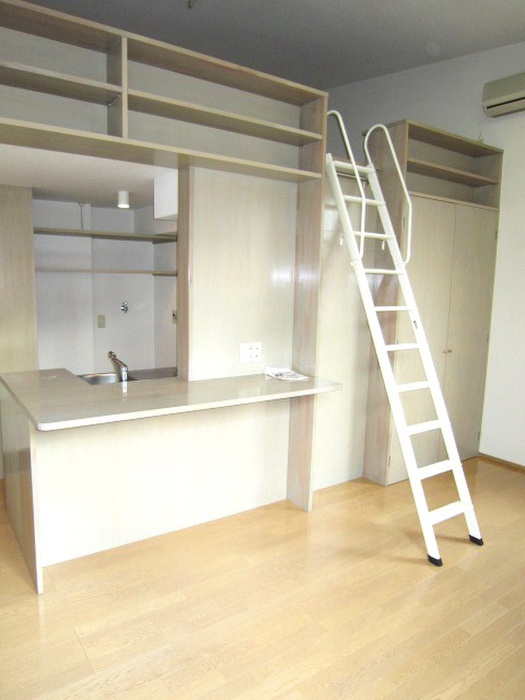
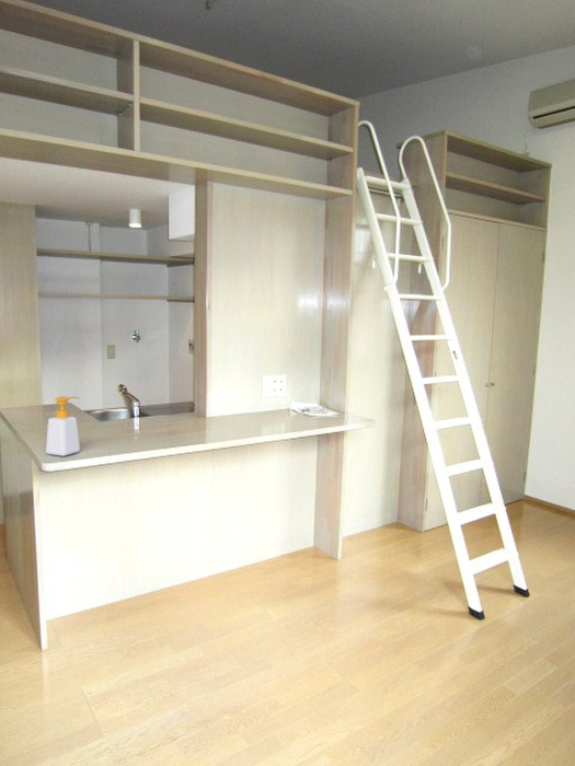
+ soap bottle [45,395,81,457]
